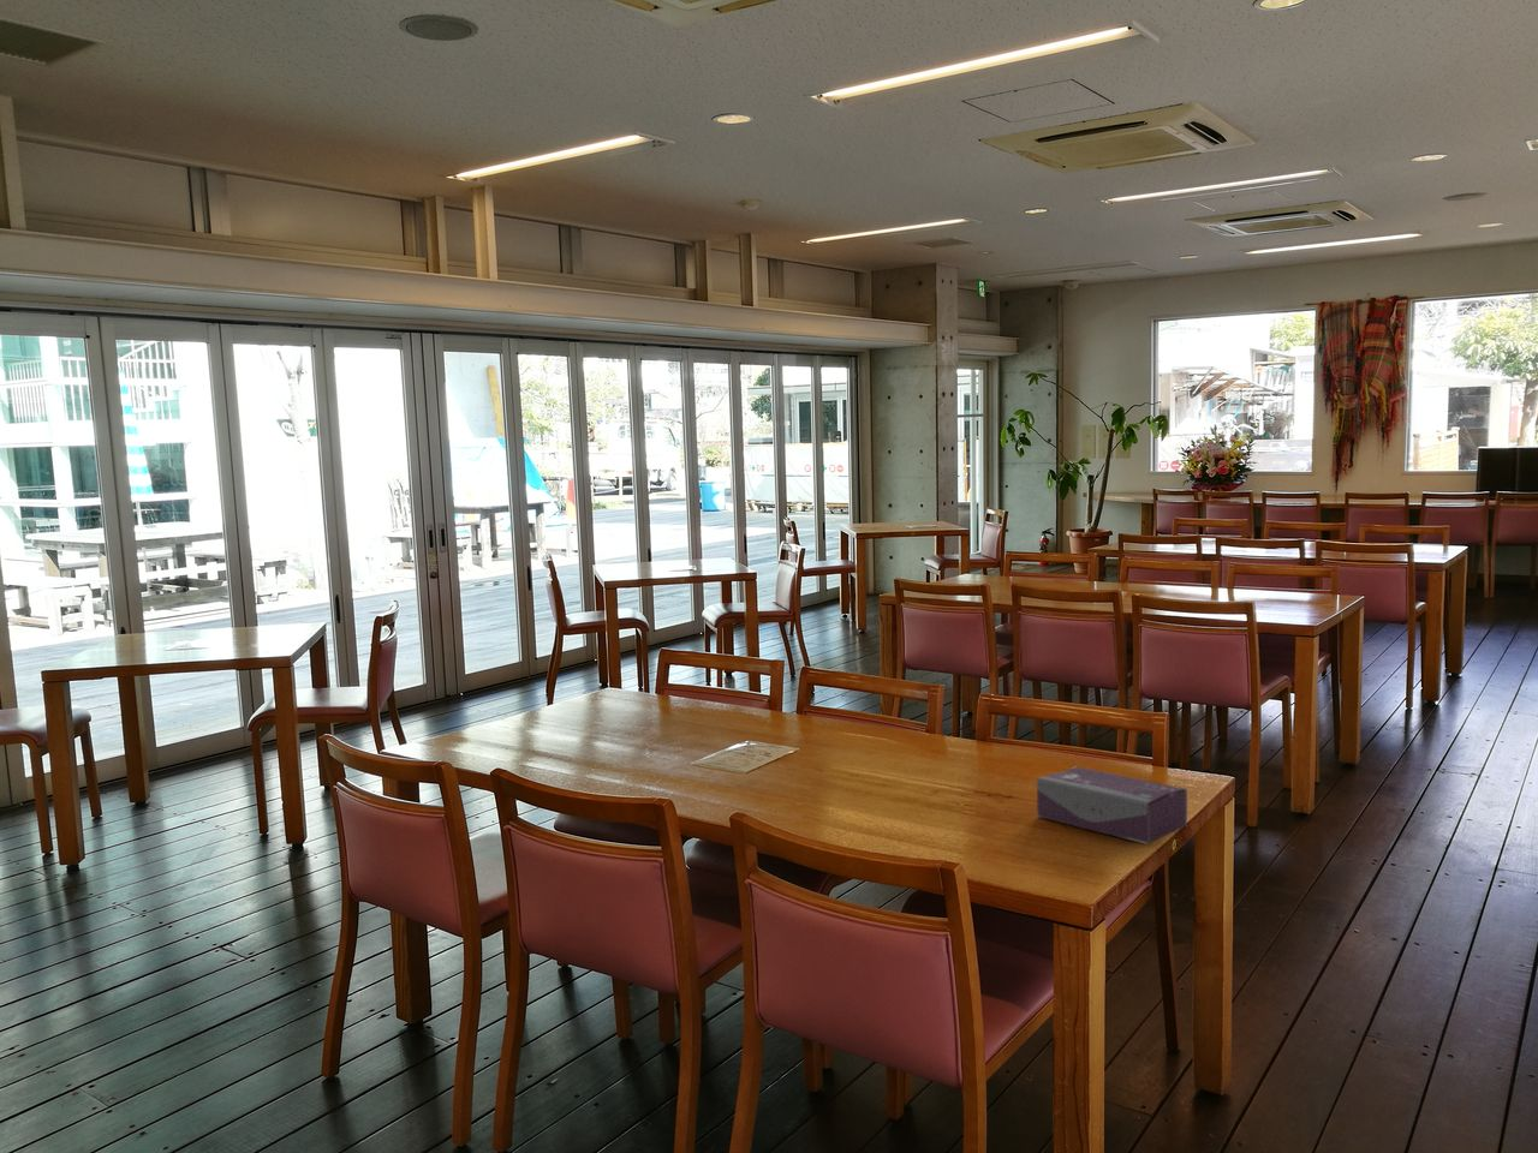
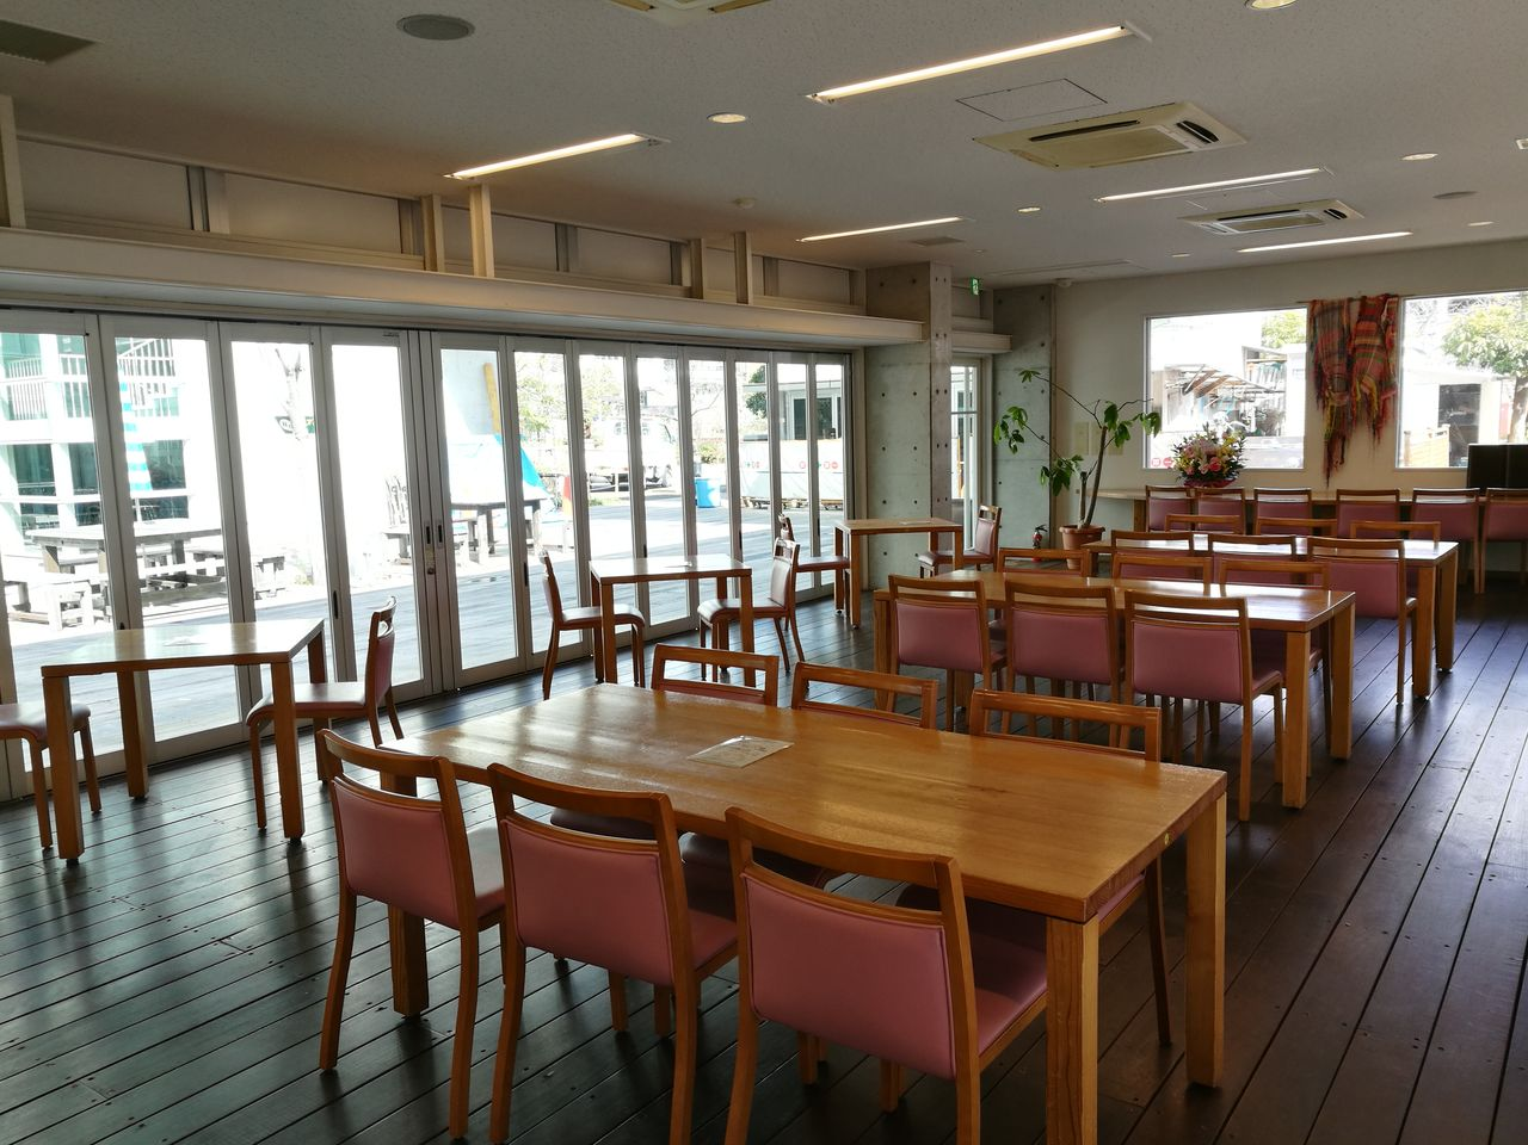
- tissue box [1035,765,1188,845]
